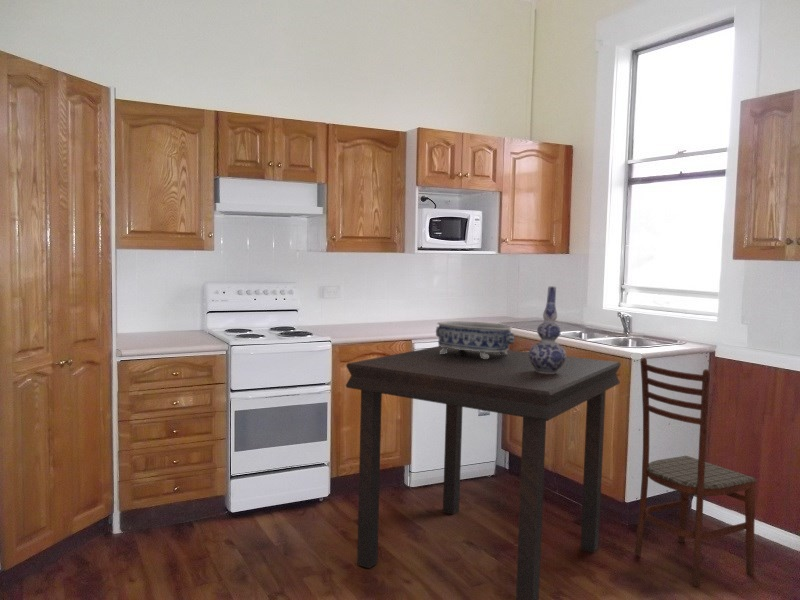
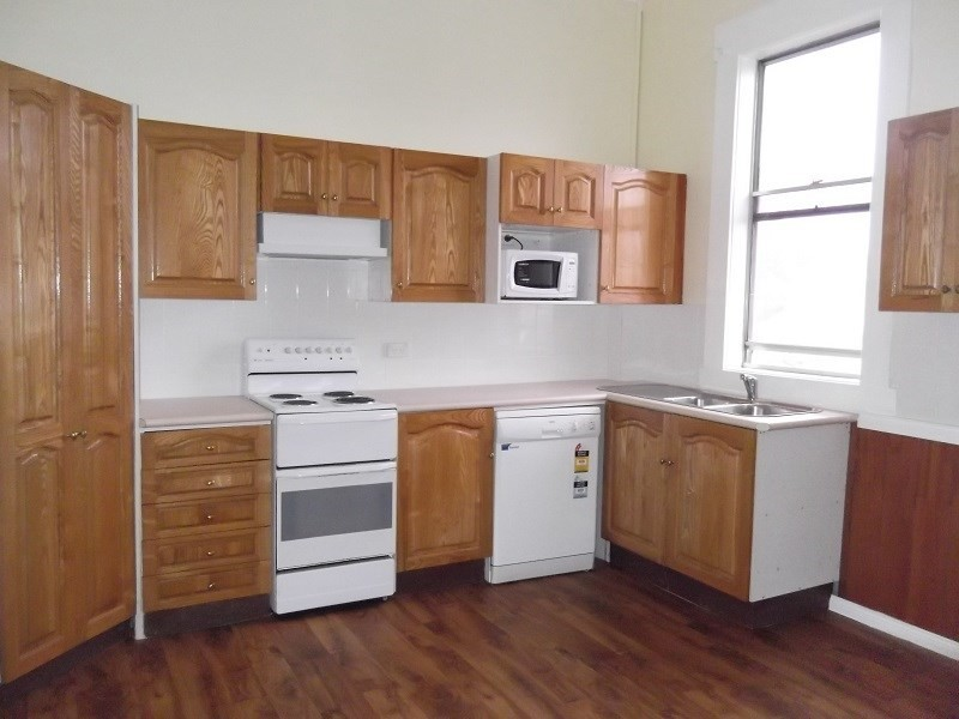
- dining table [345,345,622,600]
- decorative bowl [435,320,515,359]
- vase [528,285,567,374]
- dining chair [634,357,758,587]
